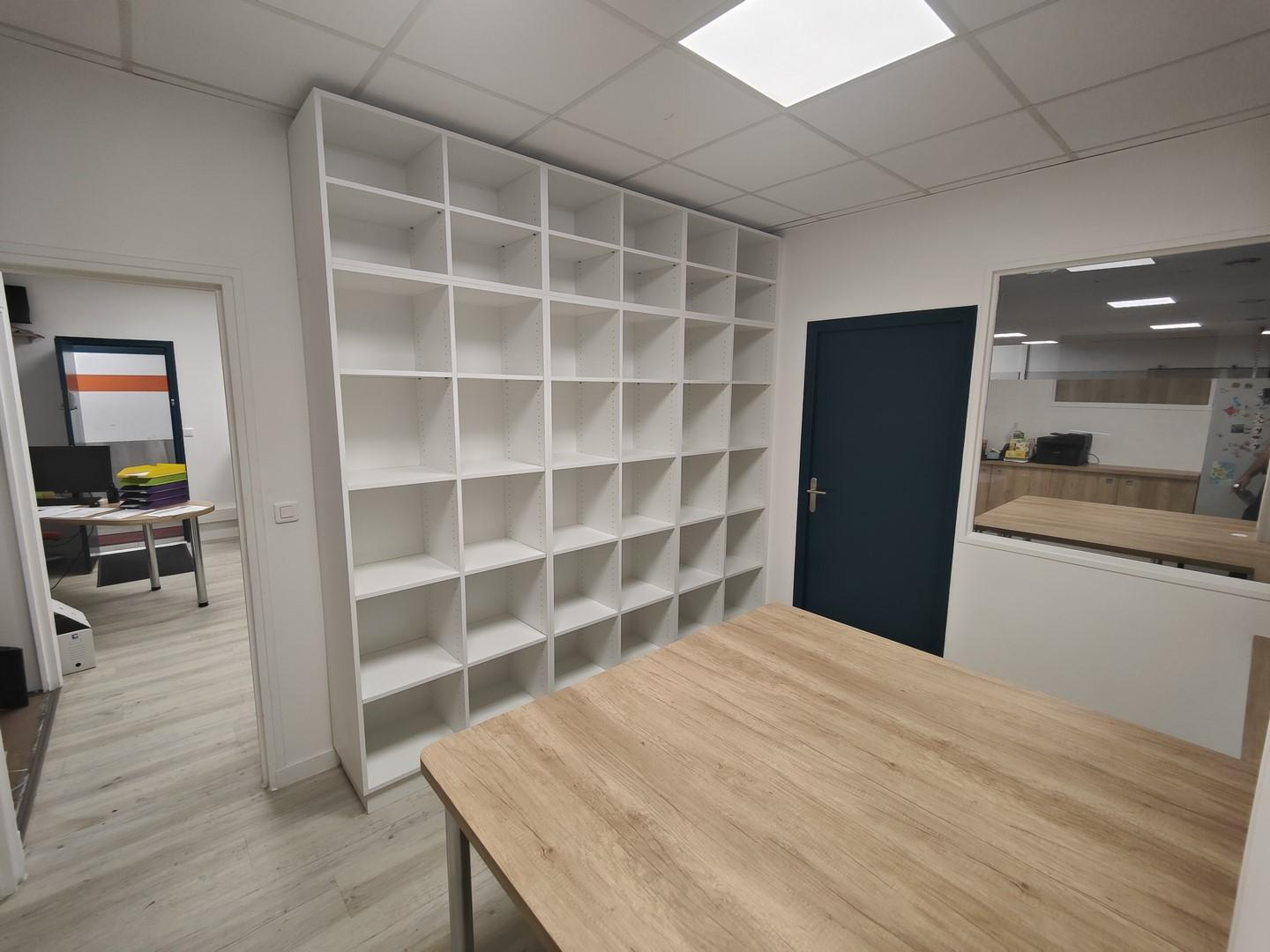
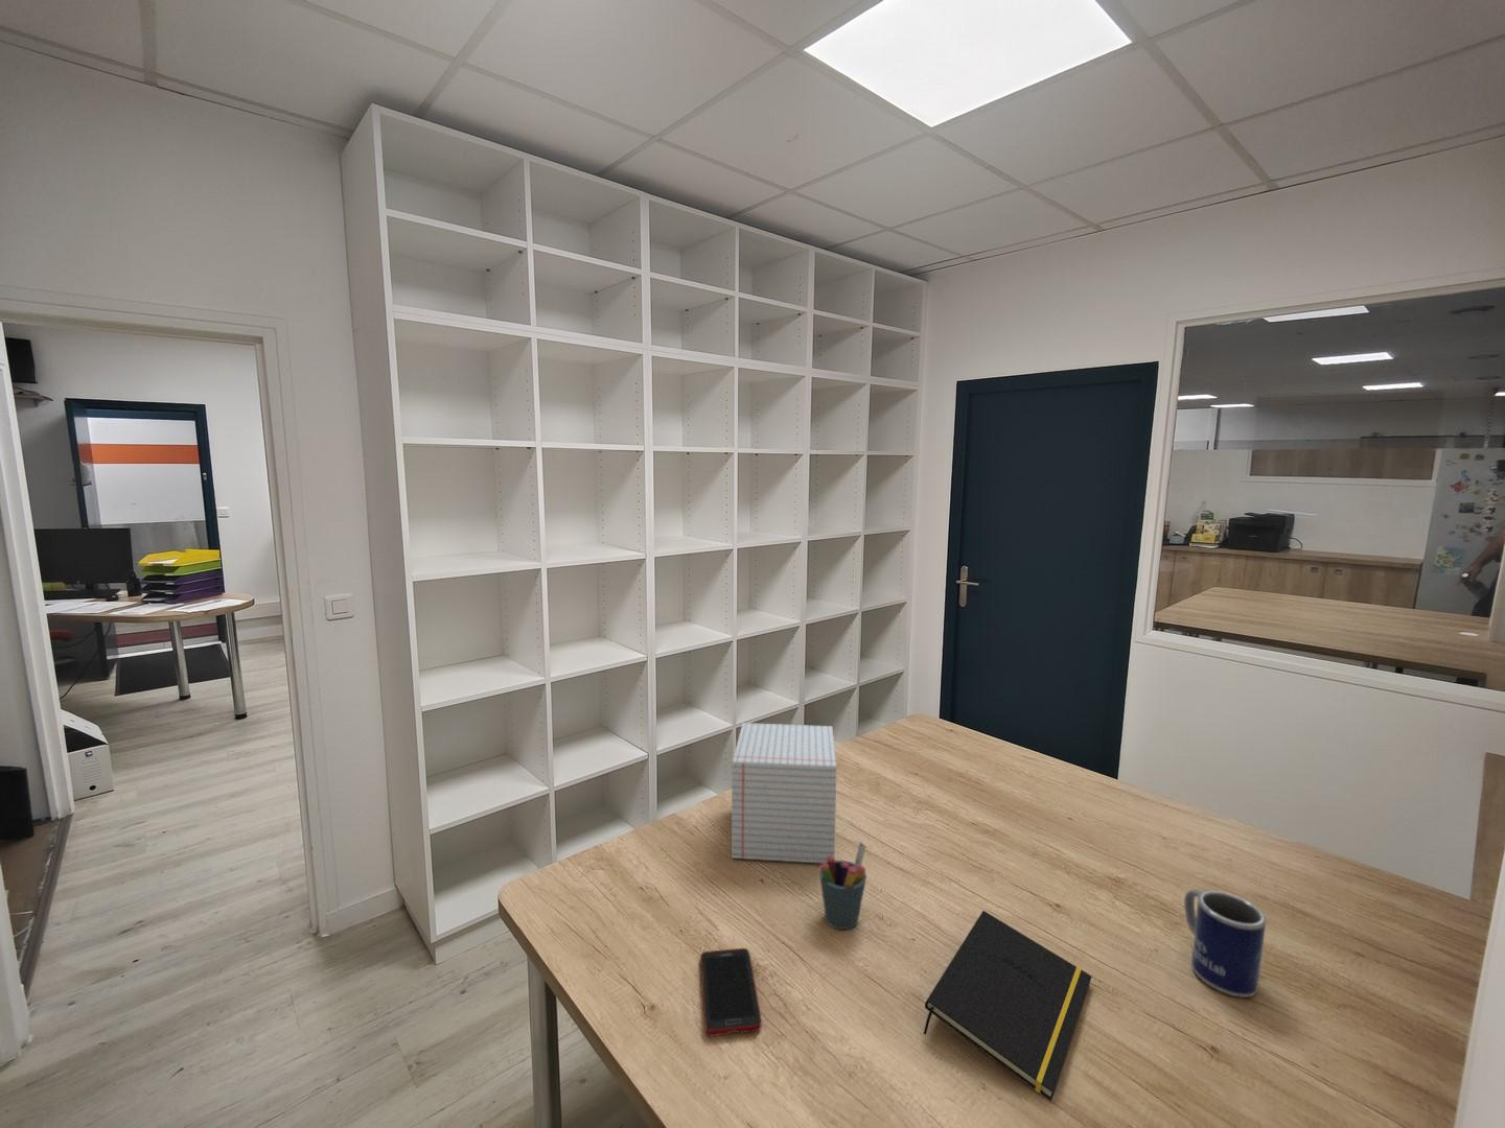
+ mug [1183,889,1267,999]
+ notepad [730,722,838,864]
+ pen holder [819,841,867,930]
+ cell phone [699,948,762,1037]
+ notepad [923,910,1093,1102]
